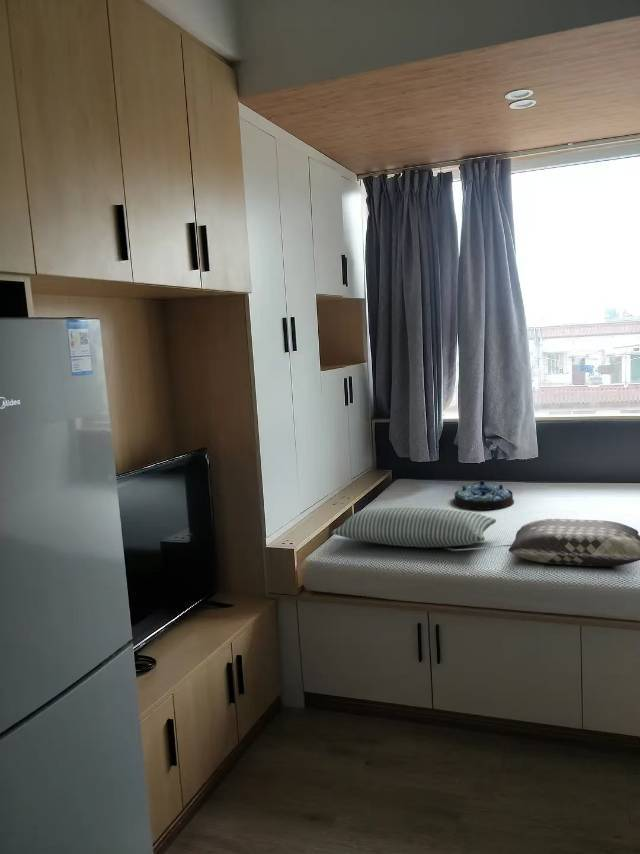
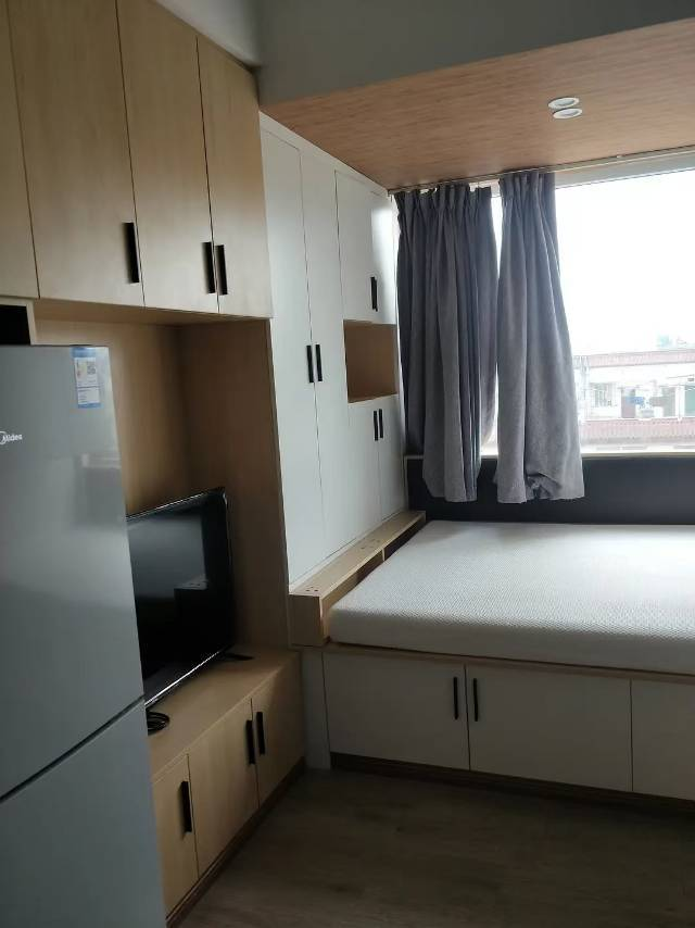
- serving tray [453,479,515,511]
- cushion [508,518,640,567]
- pillow [330,506,497,548]
